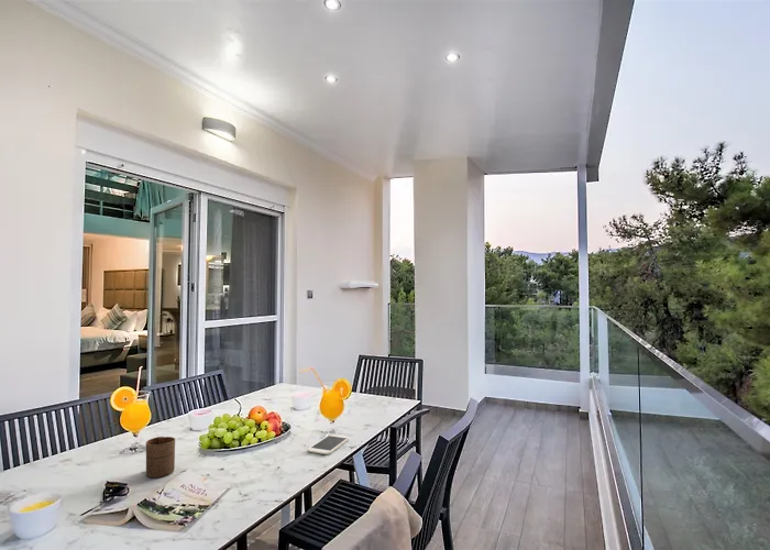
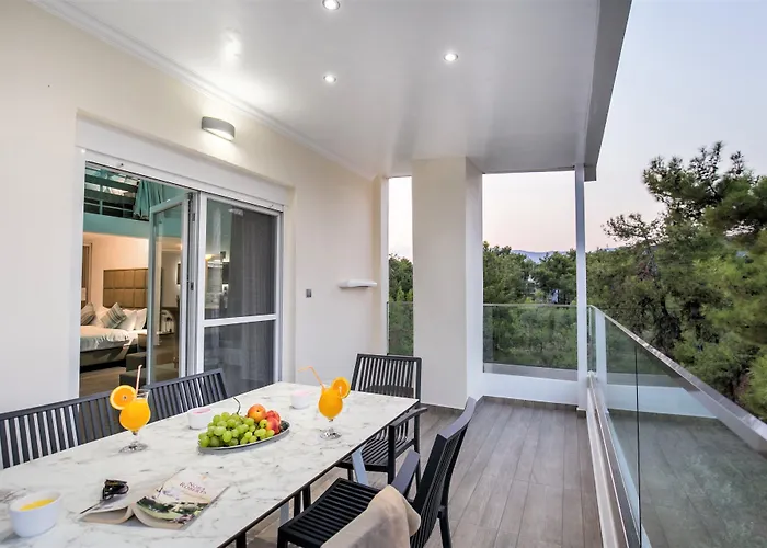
- cup [145,436,176,479]
- smartphone [307,433,351,455]
